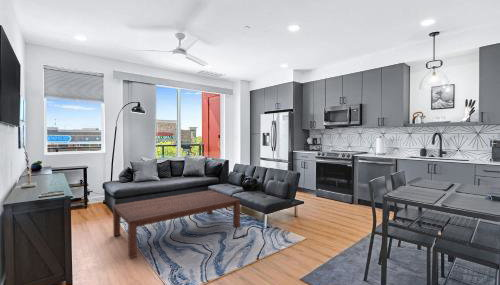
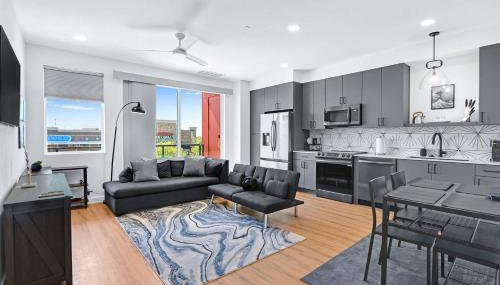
- coffee table [112,189,241,259]
